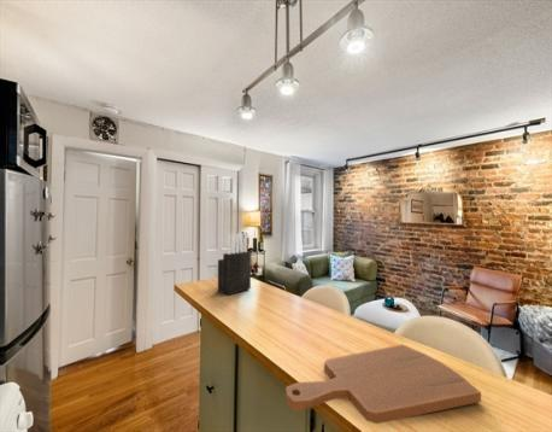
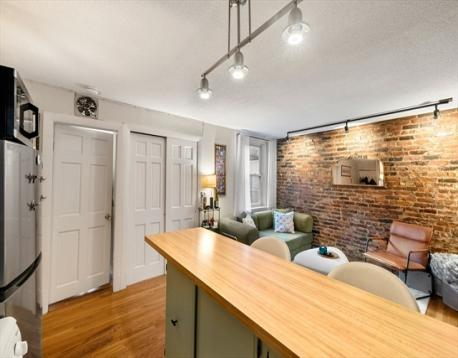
- cutting board [284,344,482,425]
- knife block [217,232,252,296]
